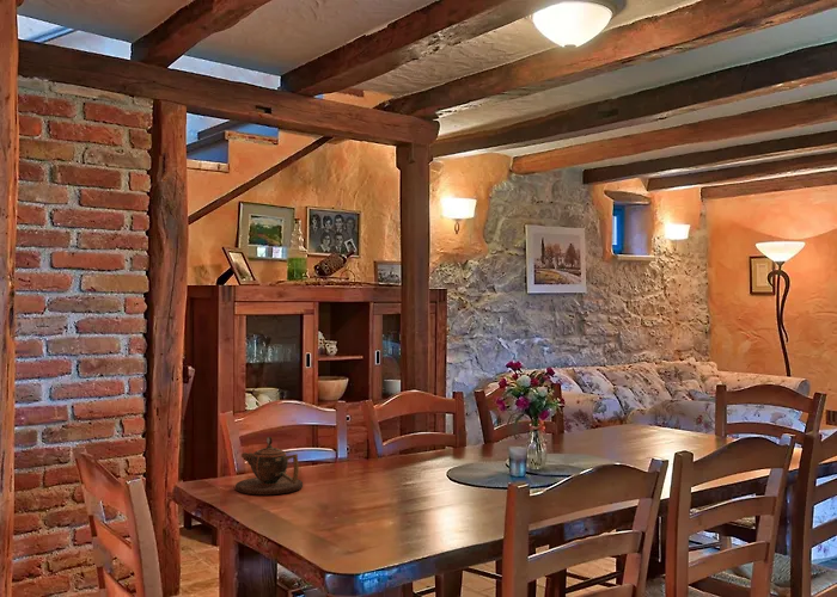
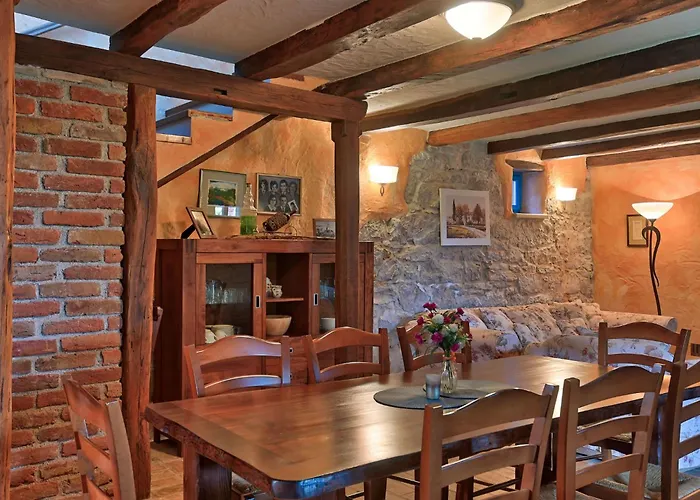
- teapot [234,436,304,496]
